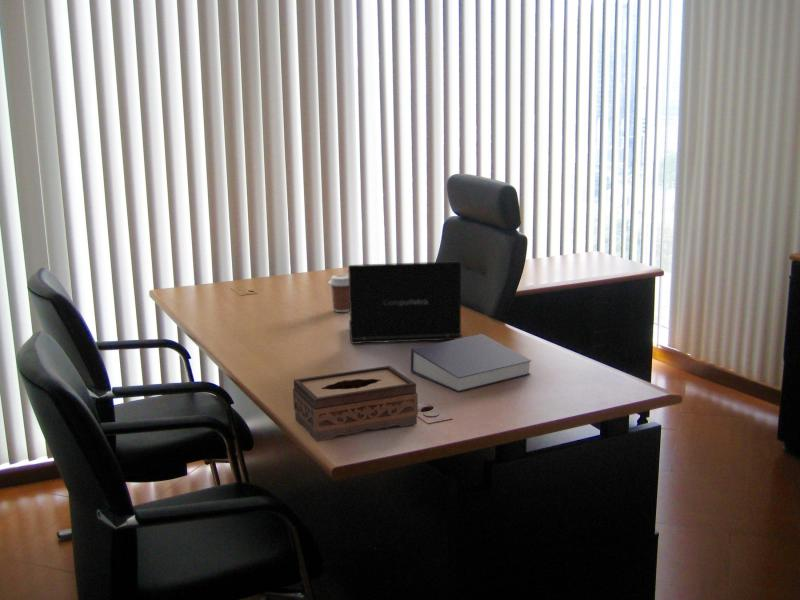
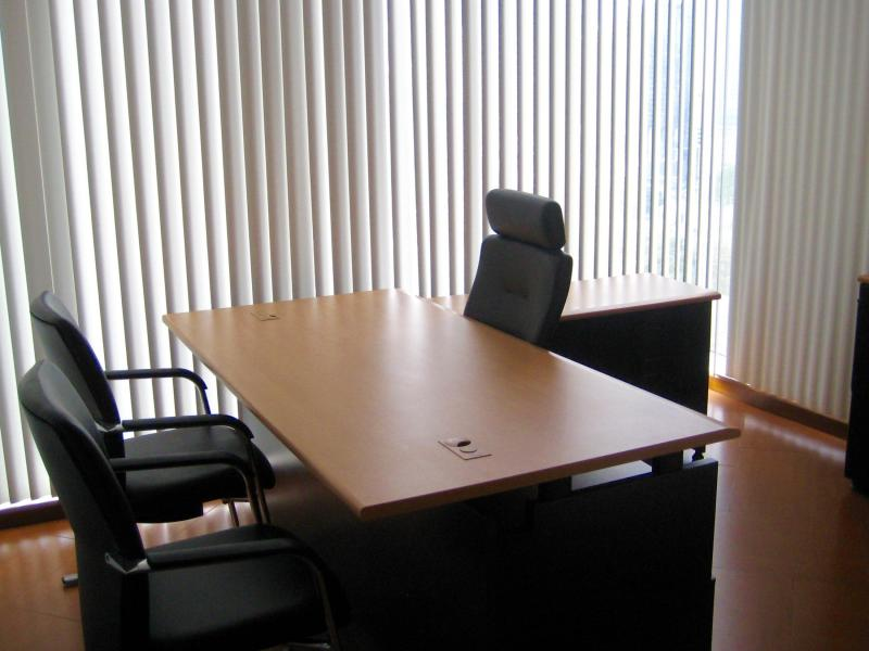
- coffee cup [327,274,350,313]
- laptop [347,260,462,345]
- book [410,333,533,393]
- tissue box [292,365,419,442]
